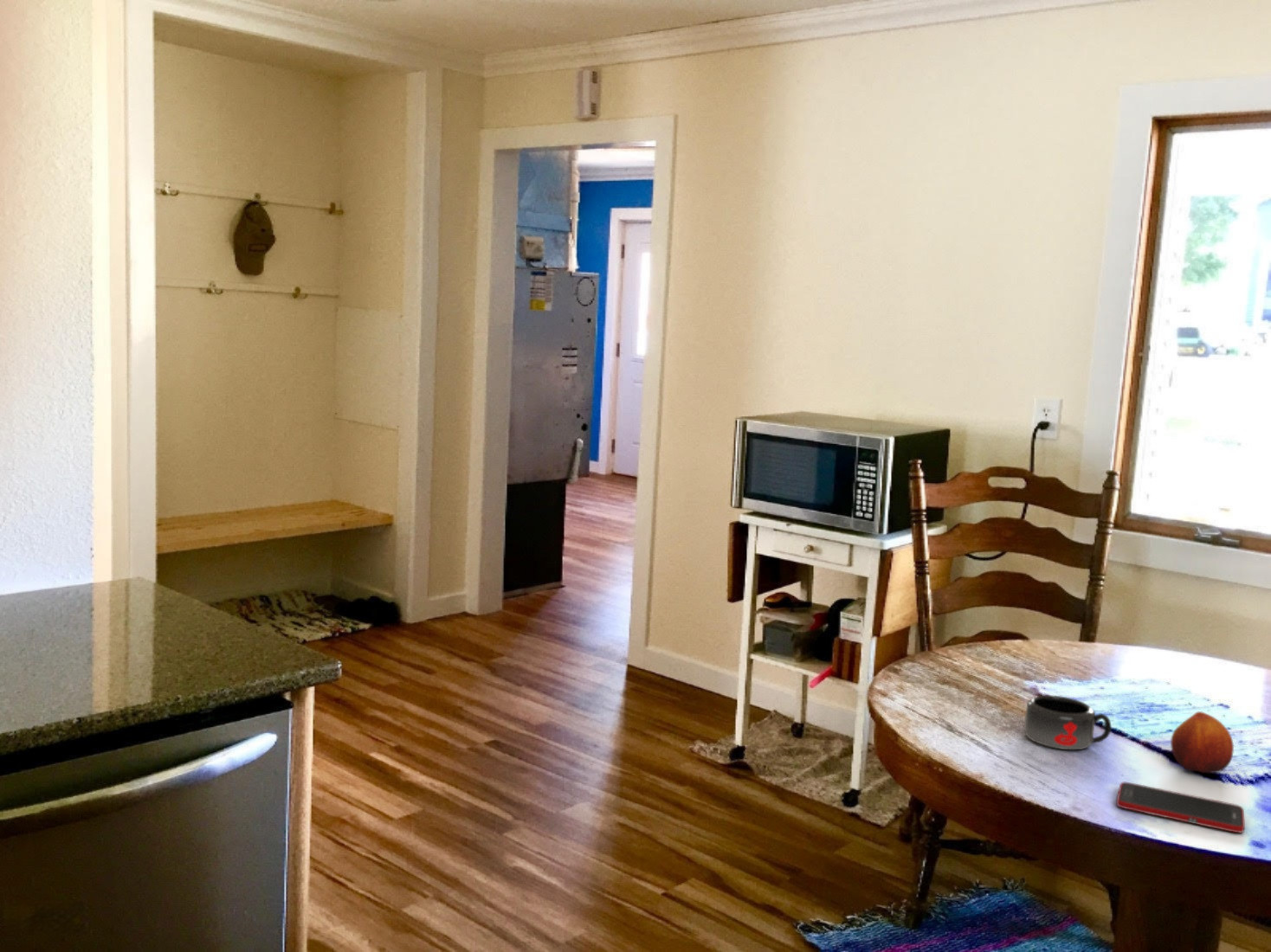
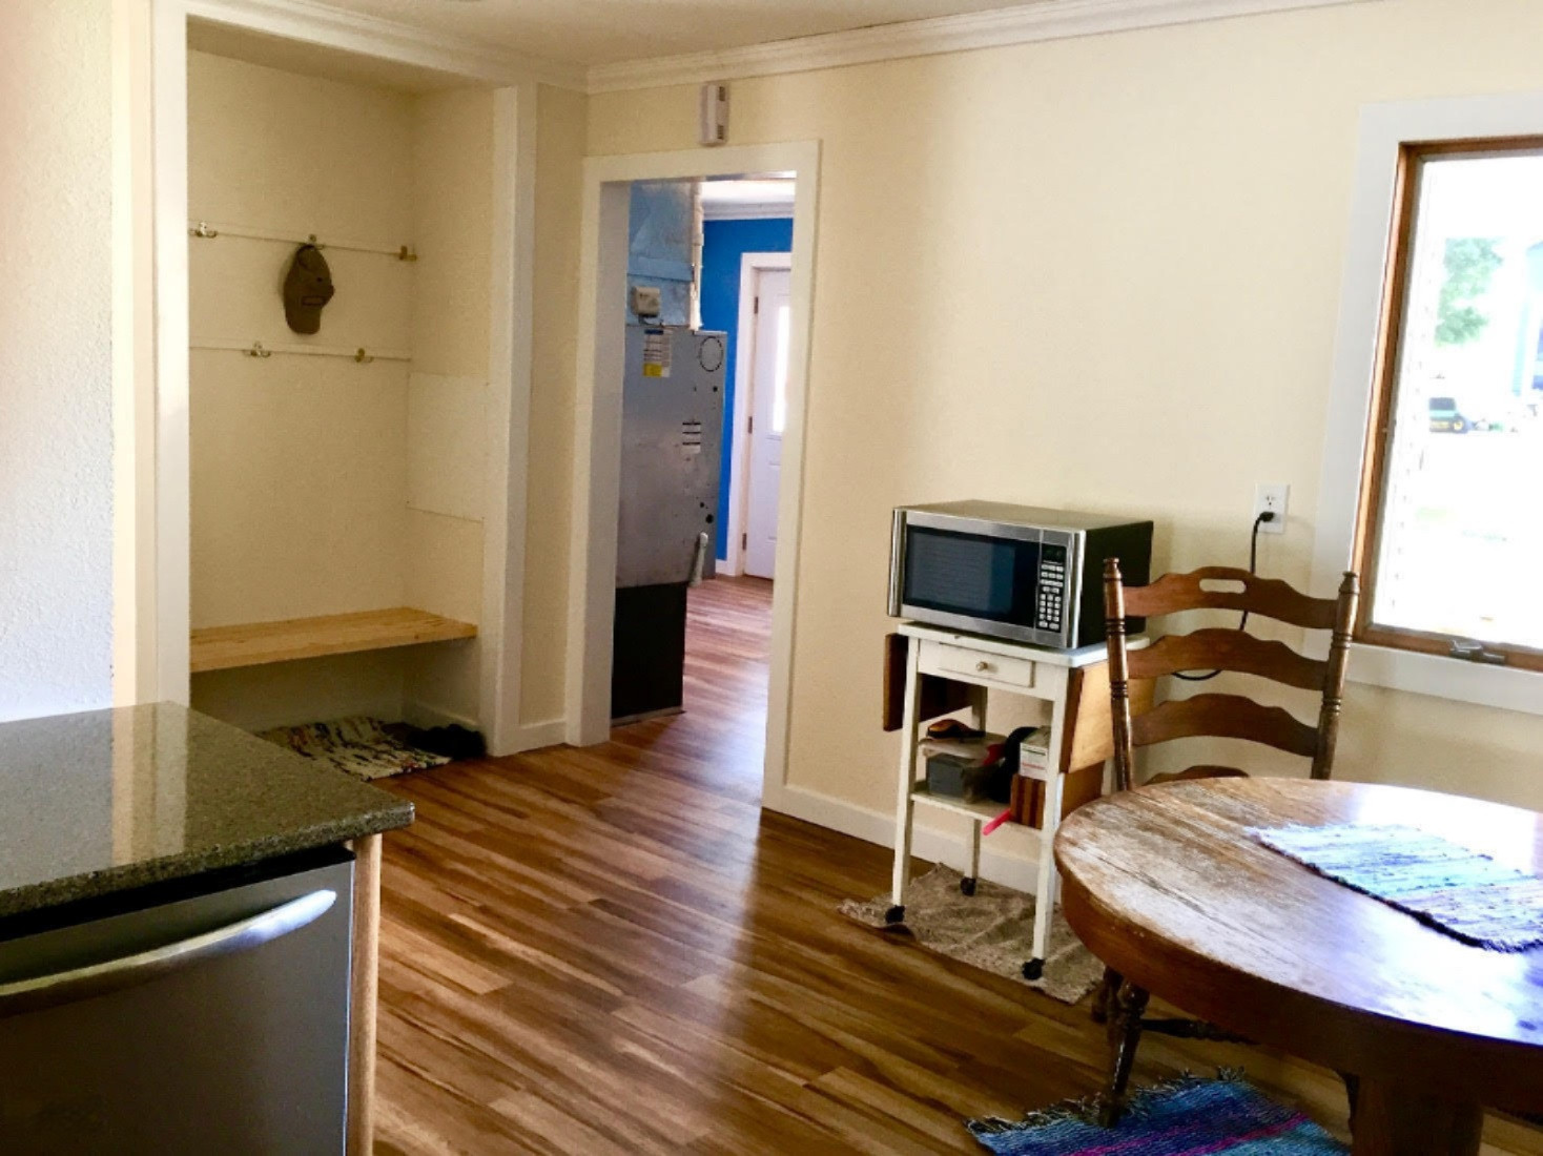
- fruit [1170,711,1235,774]
- mug [1023,694,1112,750]
- cell phone [1116,782,1246,833]
